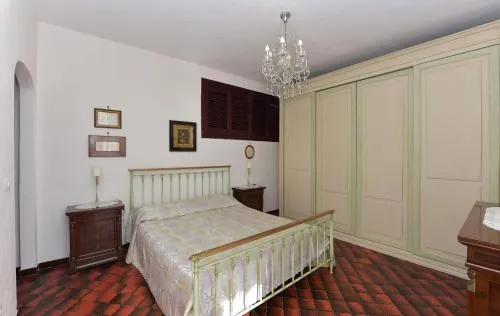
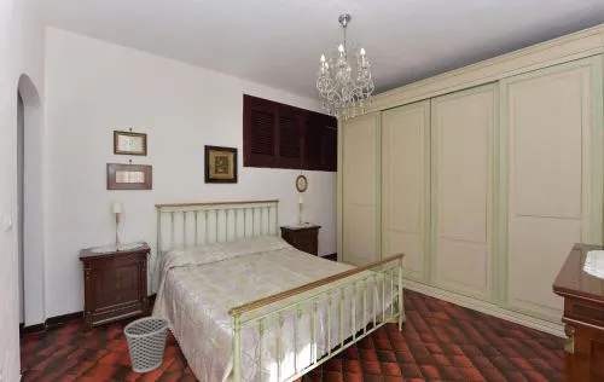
+ wastebasket [123,316,170,374]
